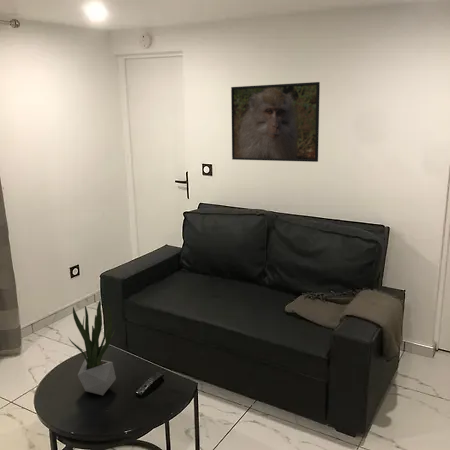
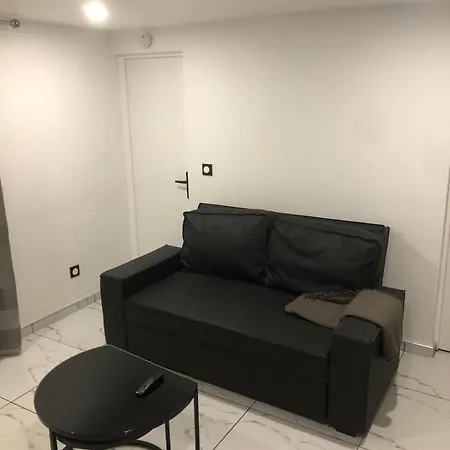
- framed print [230,81,321,163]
- potted plant [67,298,117,396]
